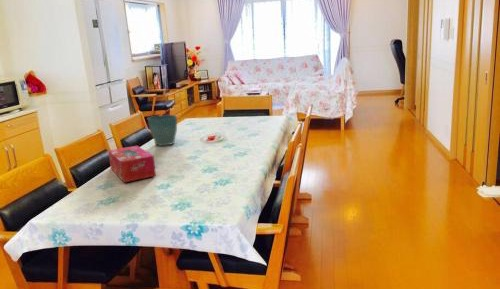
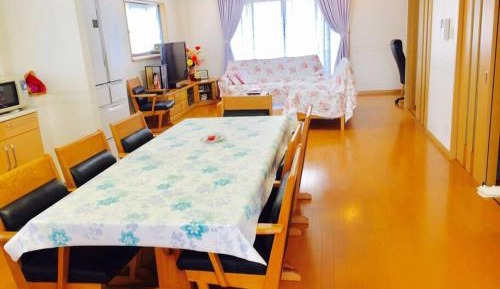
- flower pot [147,114,178,147]
- tissue box [107,145,157,183]
